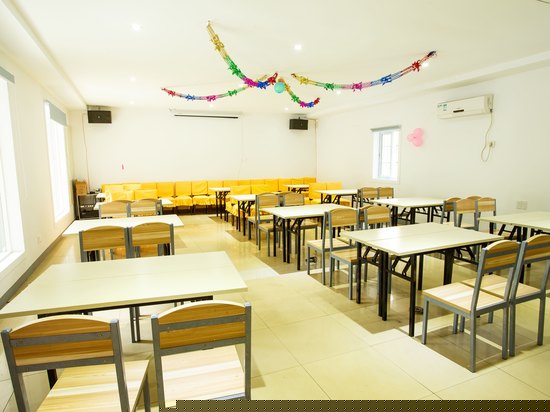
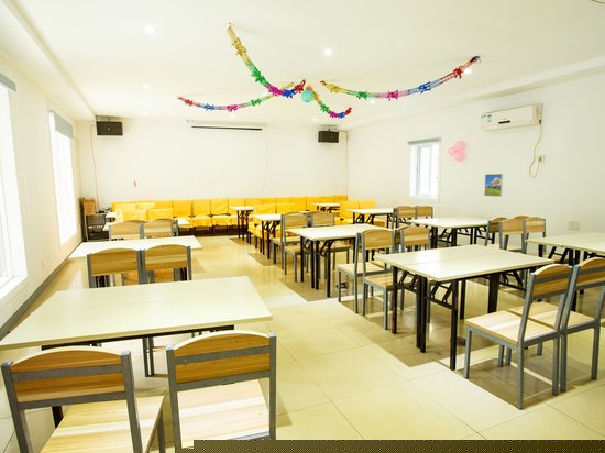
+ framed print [483,173,504,198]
